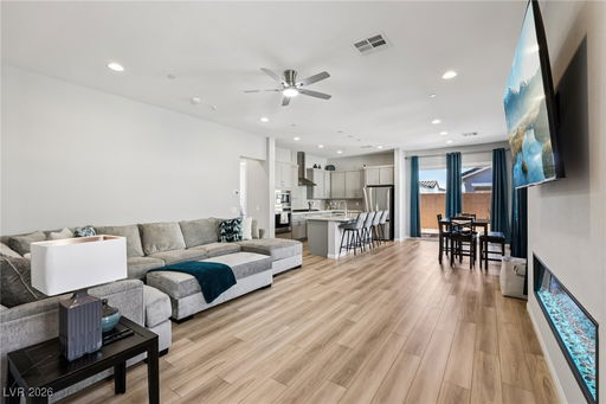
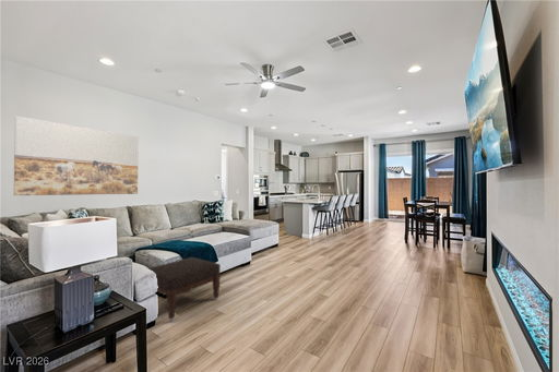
+ wall art [13,115,140,196]
+ ottoman [147,256,222,323]
